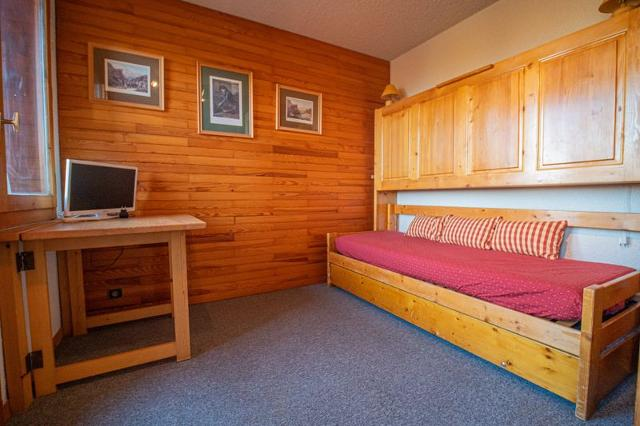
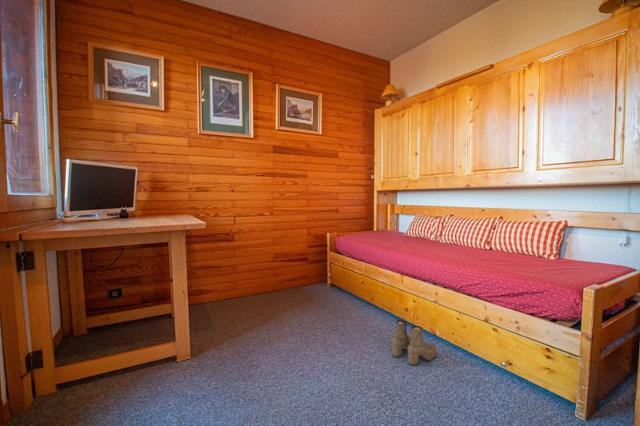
+ boots [391,319,437,366]
